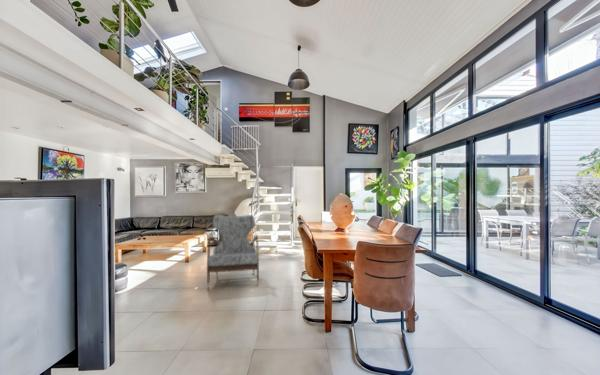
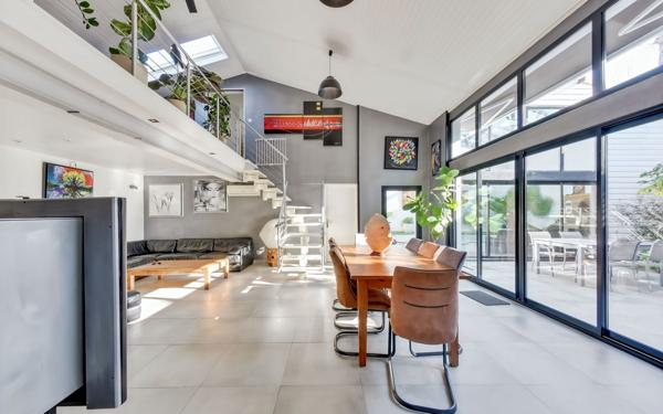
- armchair [206,213,260,290]
